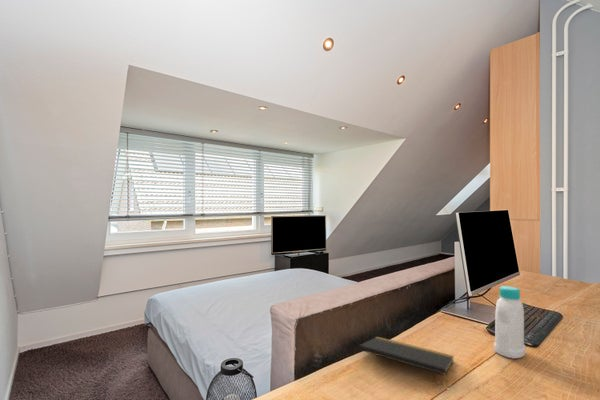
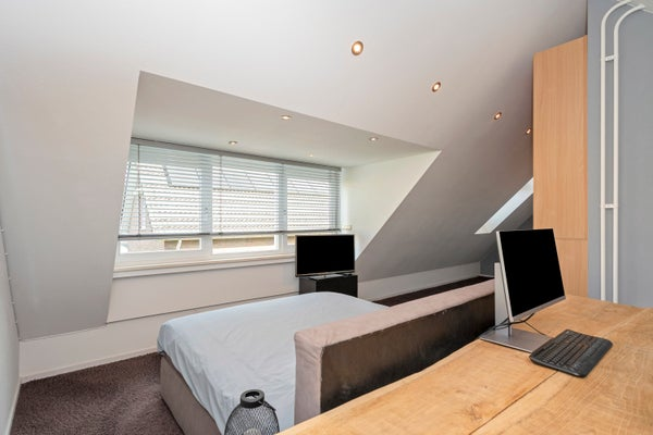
- bottle [493,285,526,360]
- notepad [358,336,455,387]
